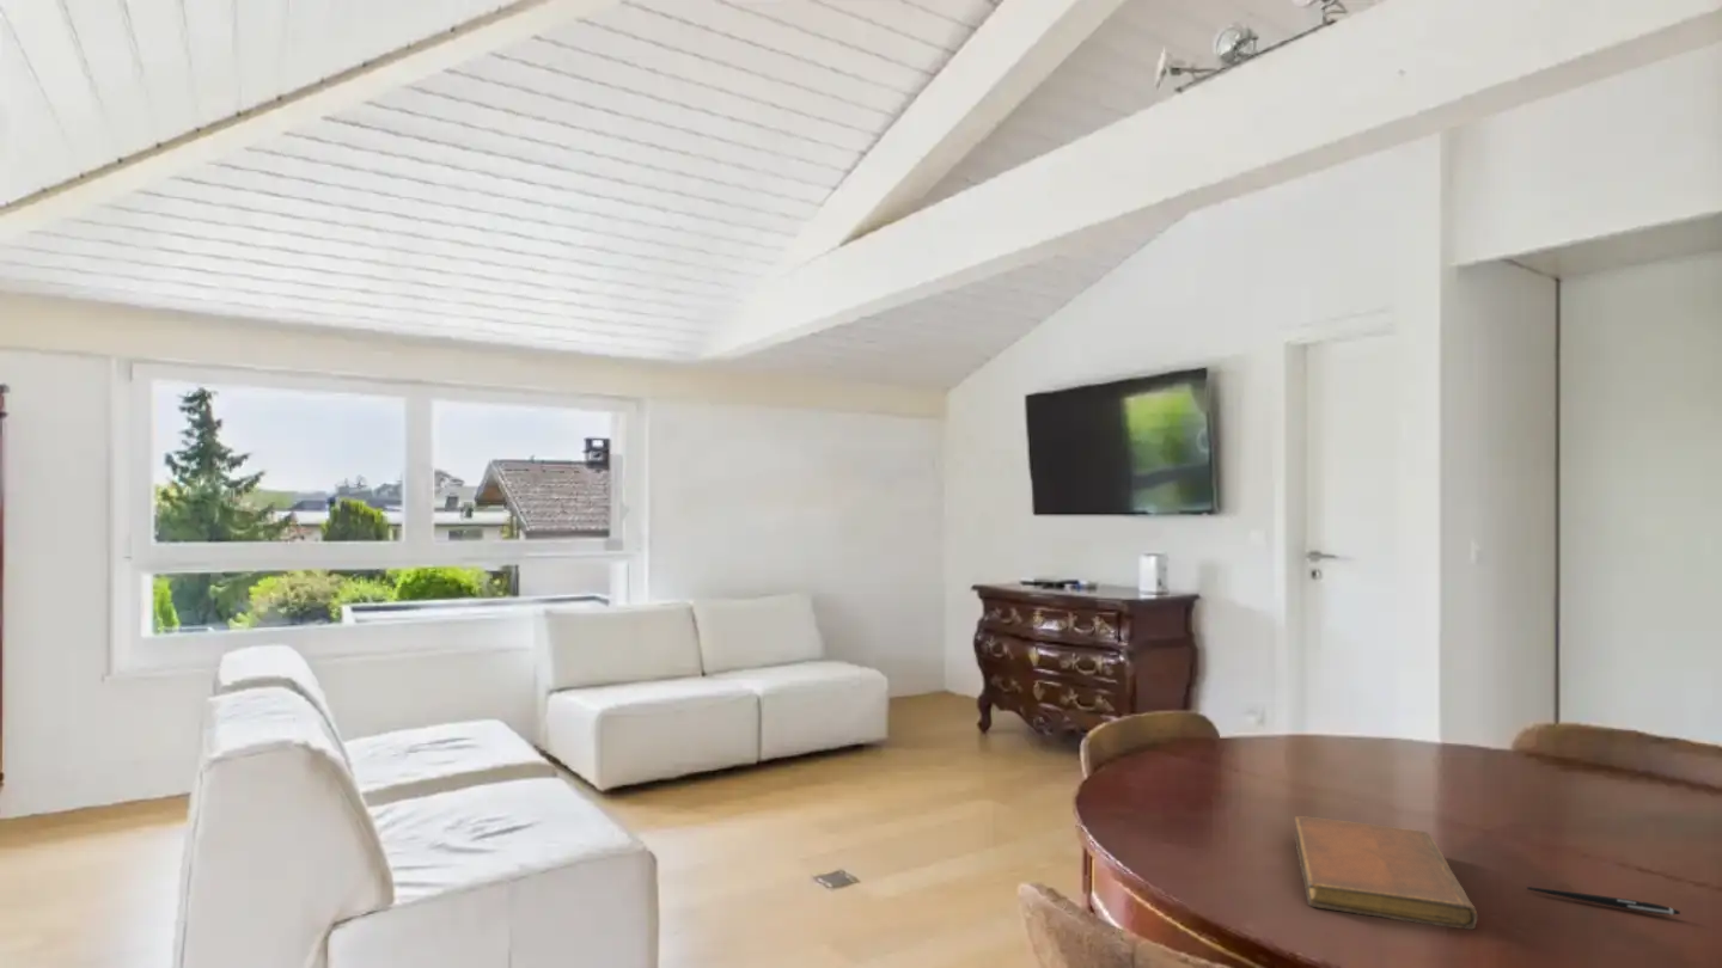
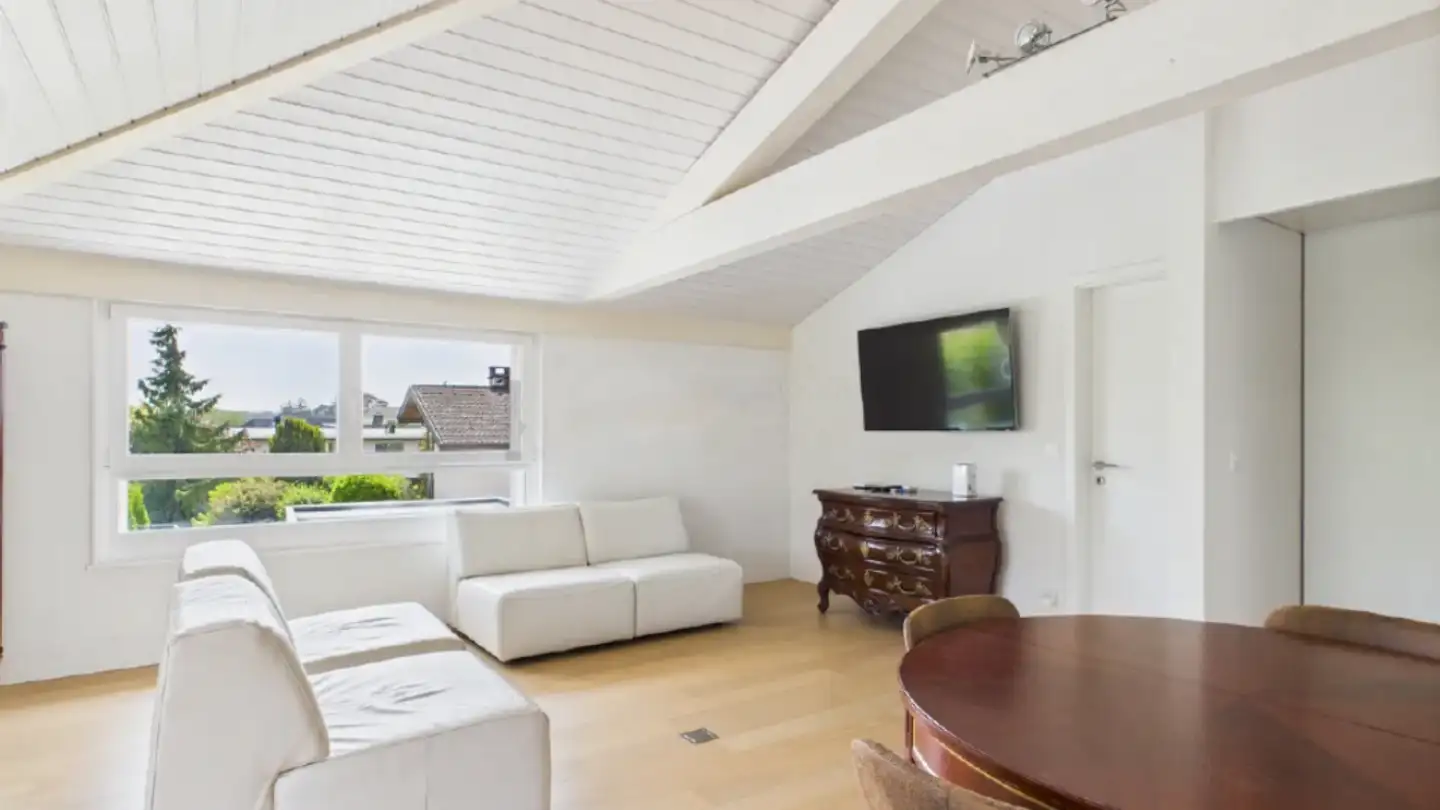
- notebook [1294,815,1478,931]
- pen [1526,886,1681,915]
